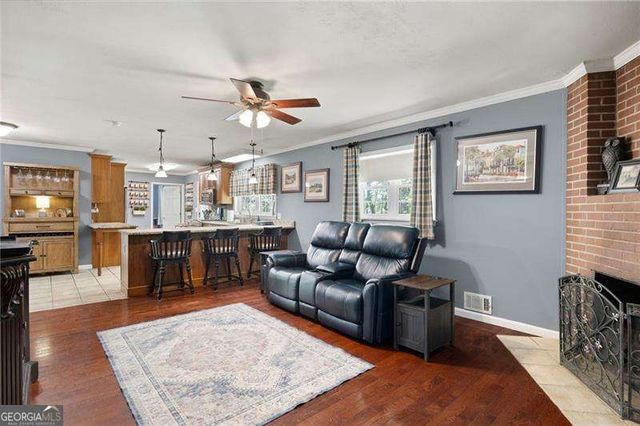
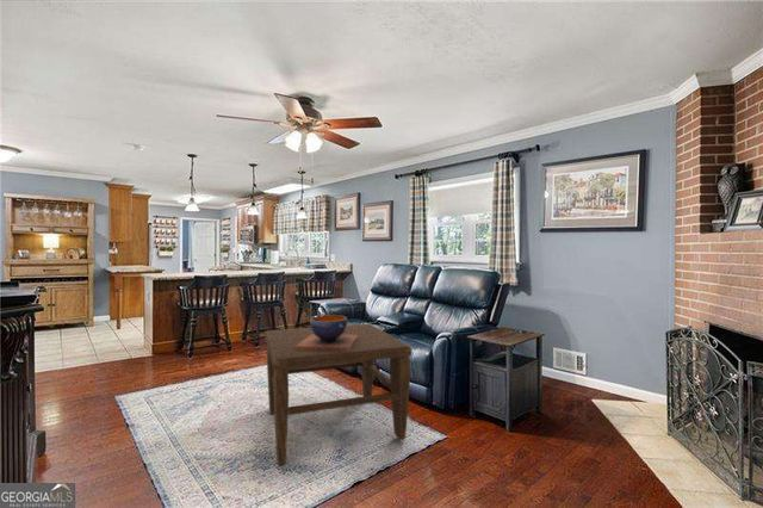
+ decorative bowl [296,314,358,351]
+ coffee table [263,322,412,466]
